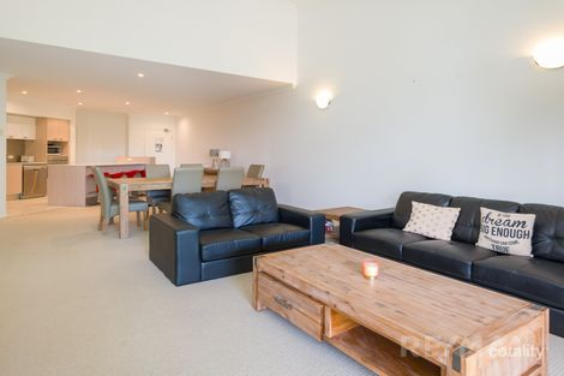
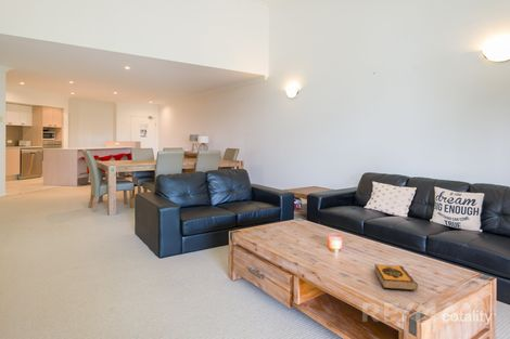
+ hardback book [373,263,419,291]
